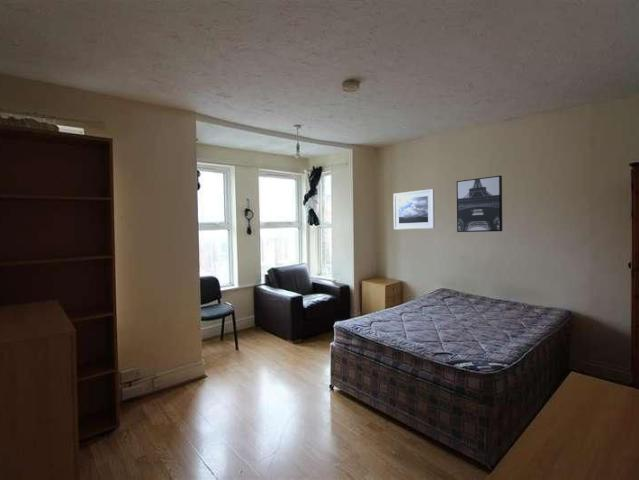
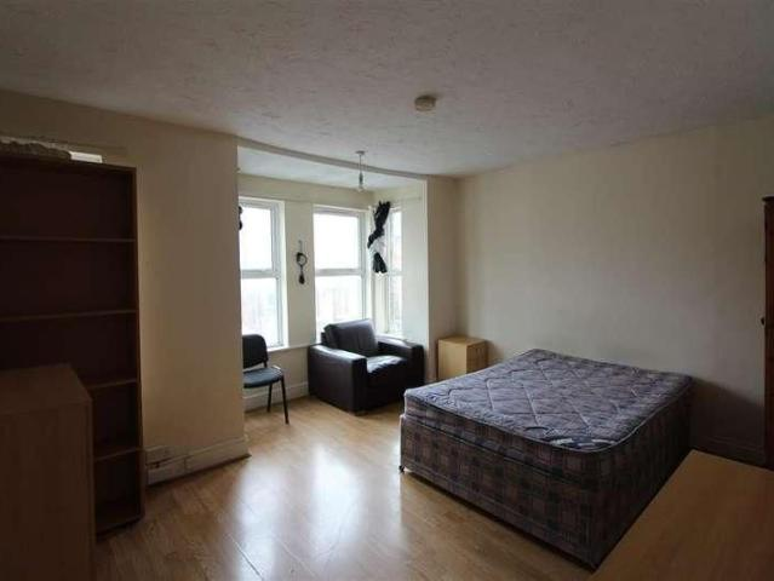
- wall art [456,175,503,233]
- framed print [392,188,436,230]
